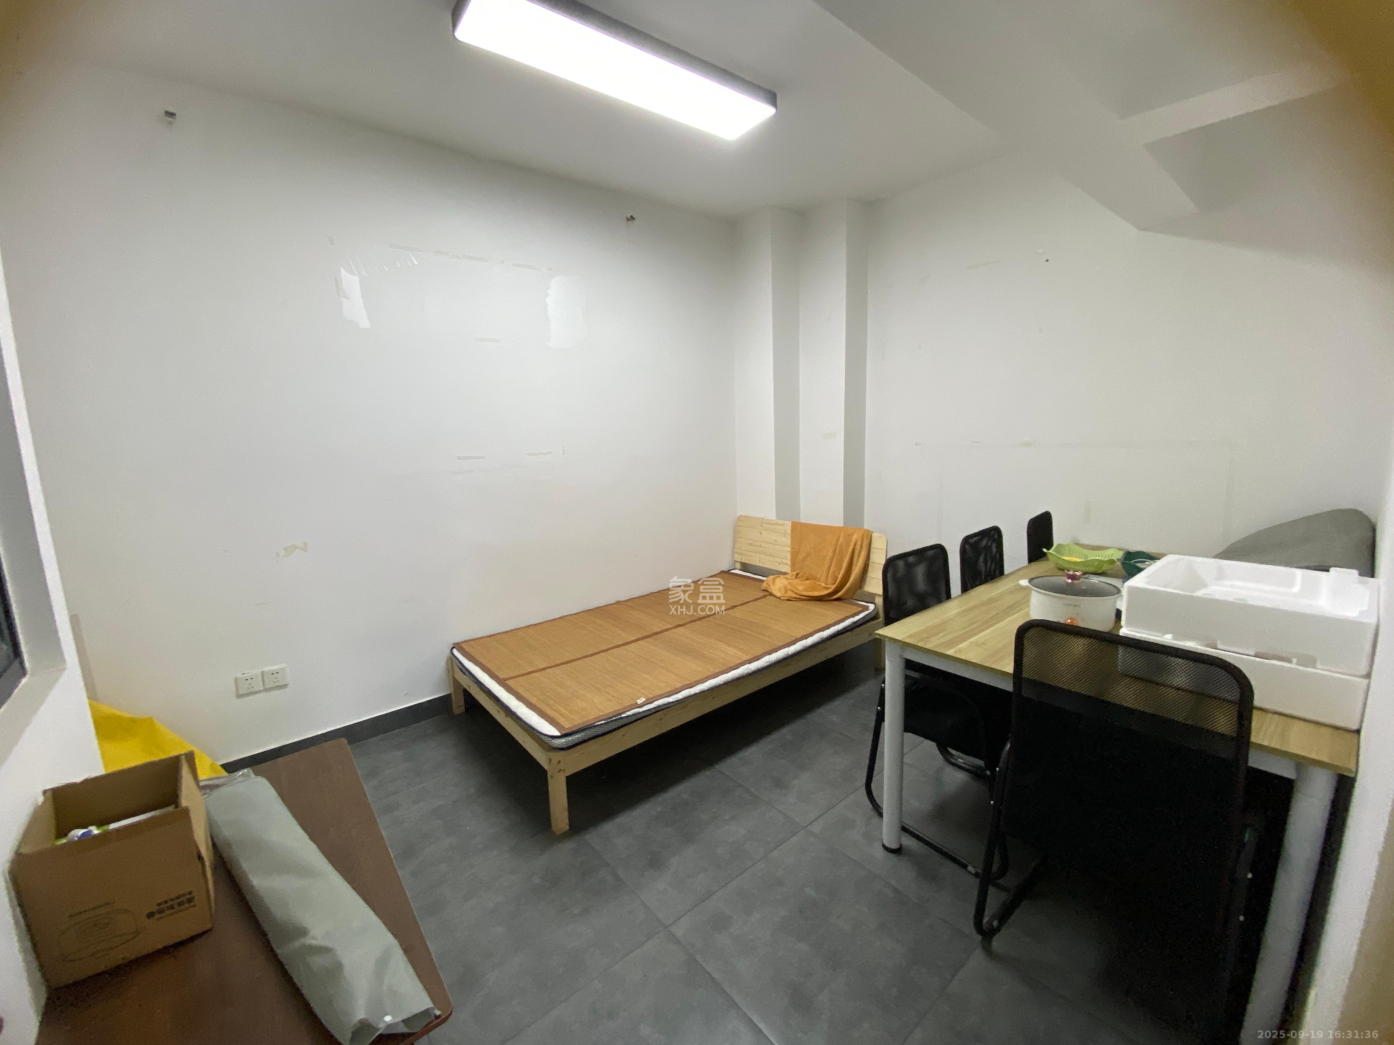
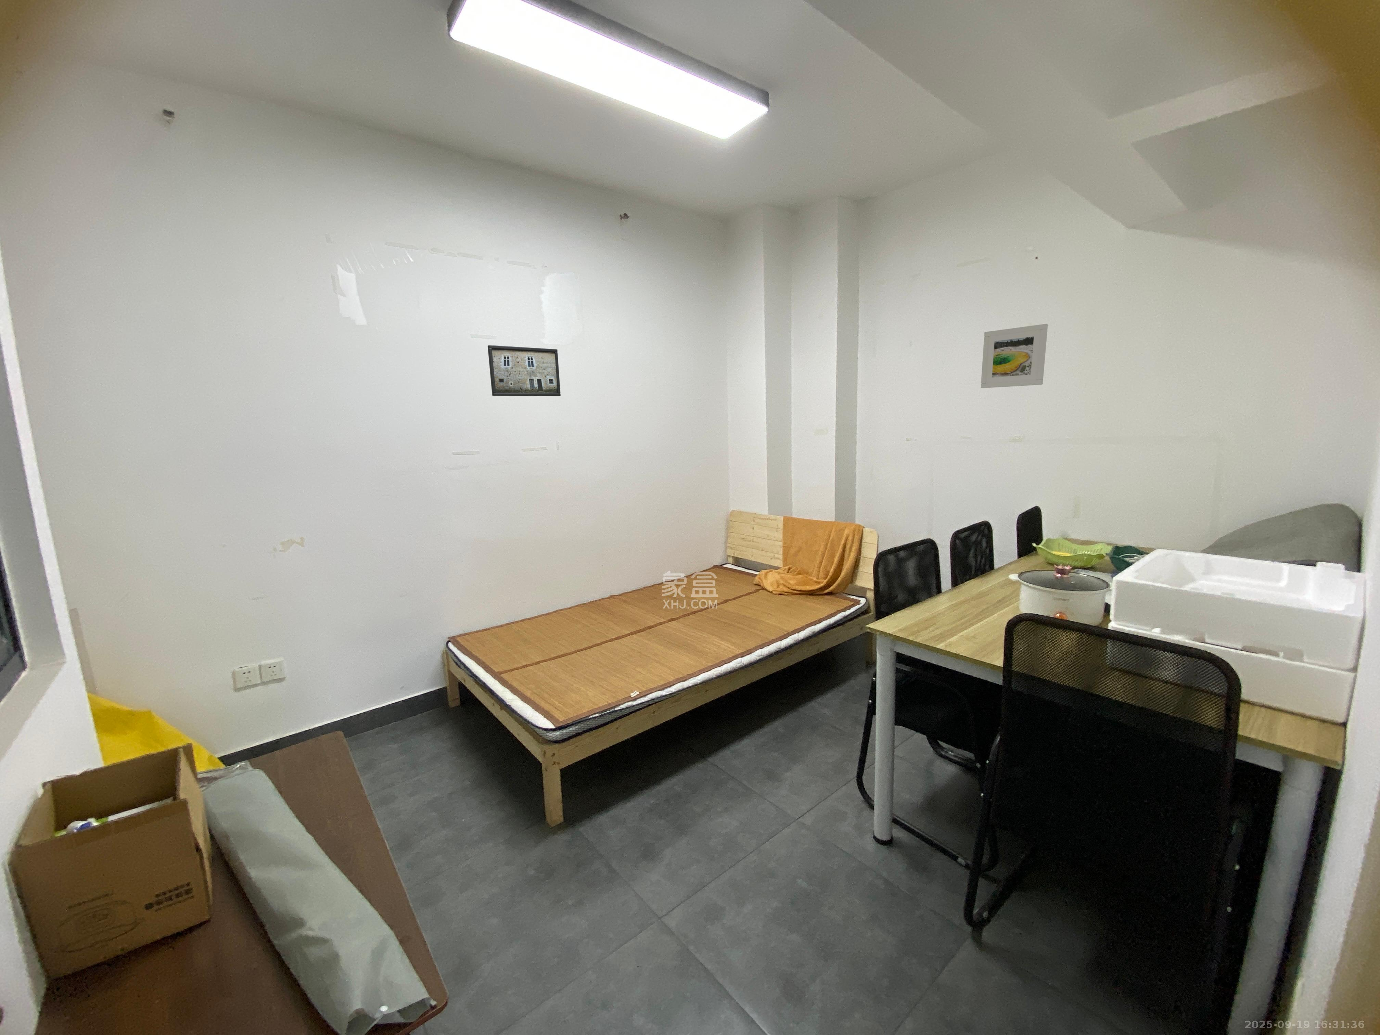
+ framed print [980,324,1049,388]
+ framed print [488,345,561,397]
